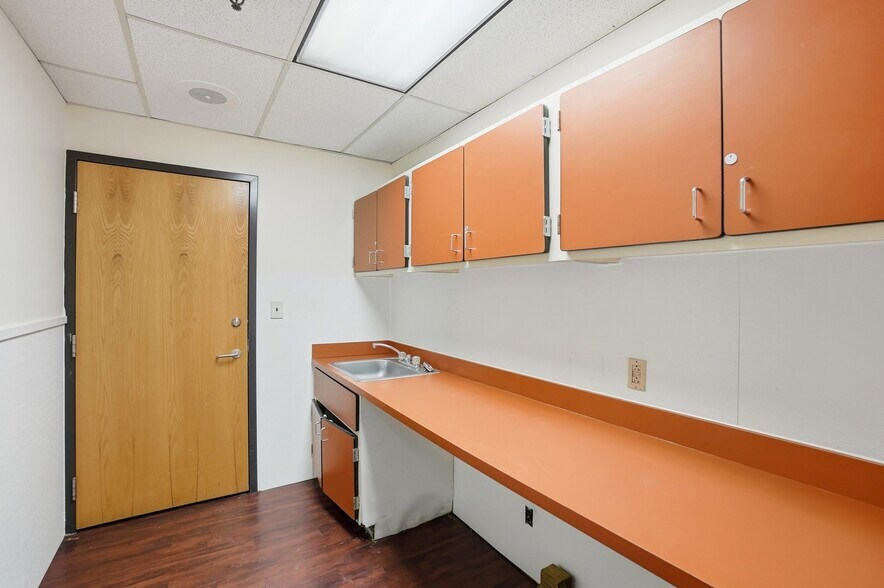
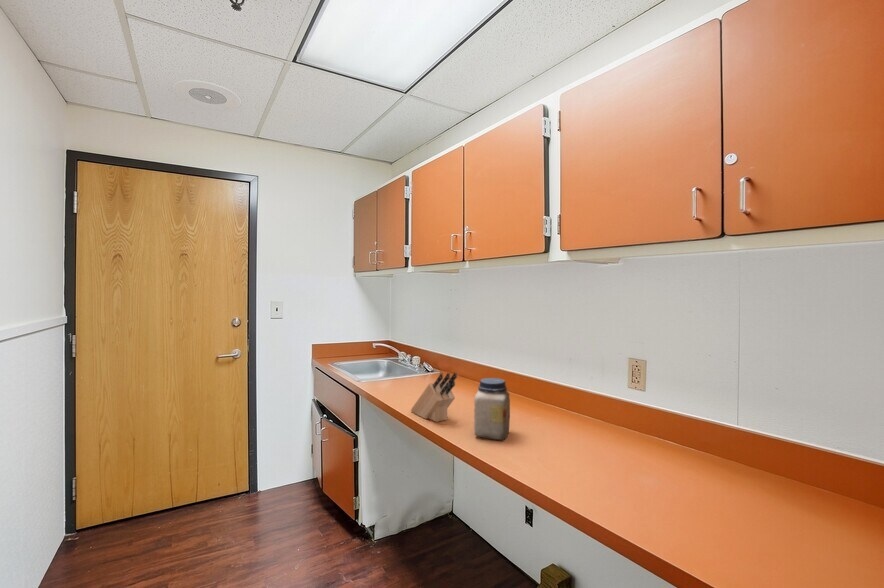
+ knife block [410,371,458,423]
+ jar [473,377,511,442]
